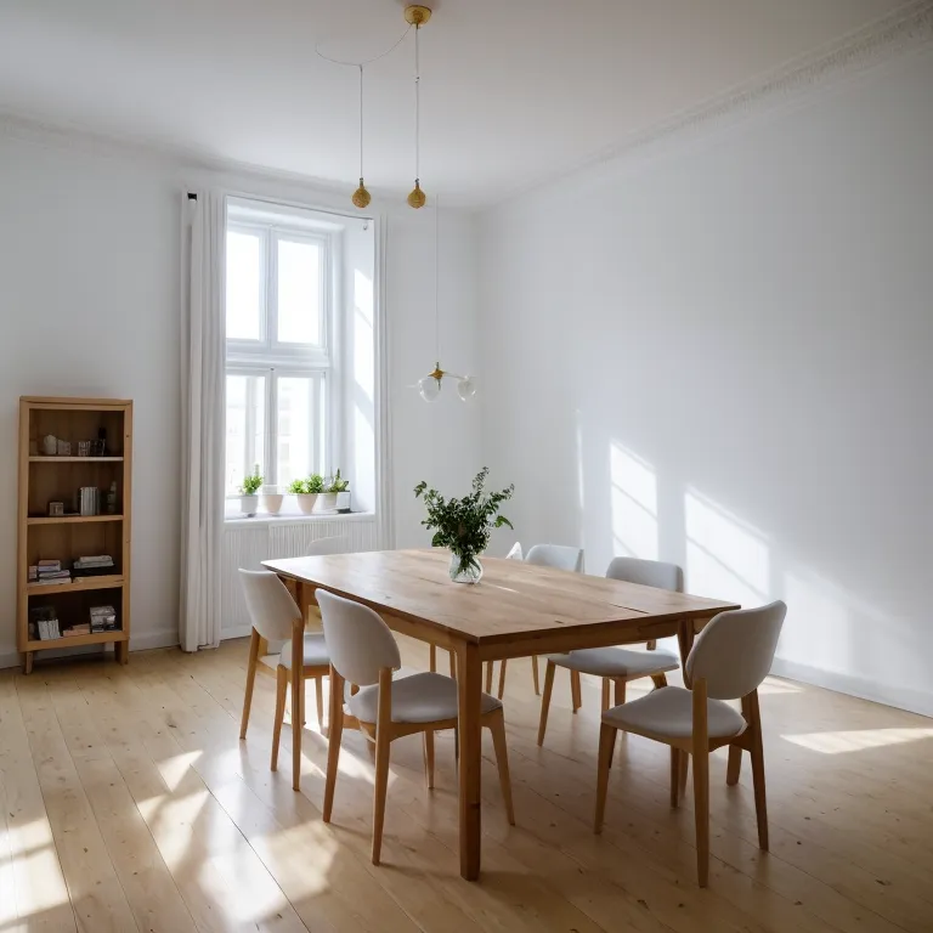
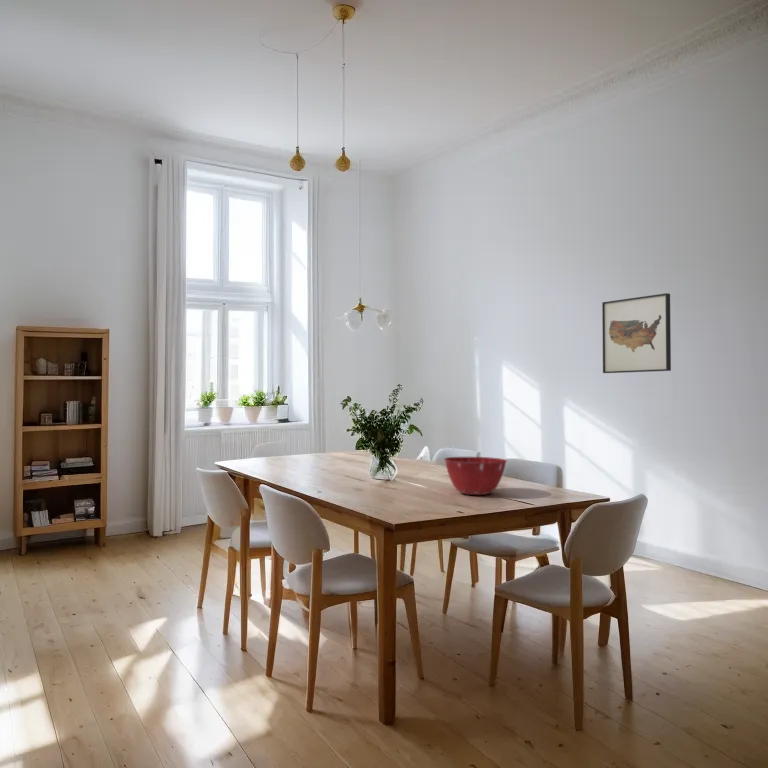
+ wall art [601,292,672,374]
+ mixing bowl [443,456,508,496]
